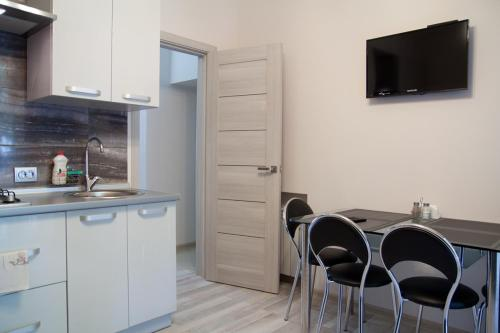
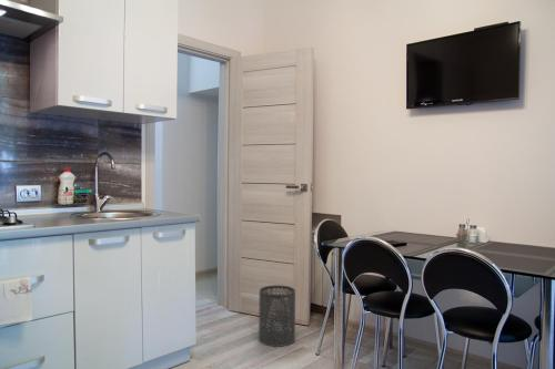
+ trash can [258,285,296,348]
